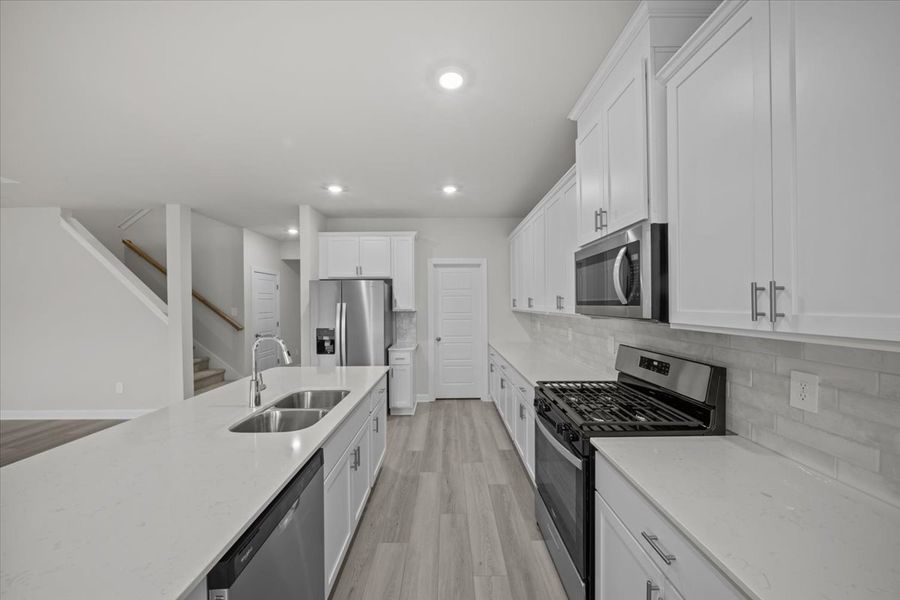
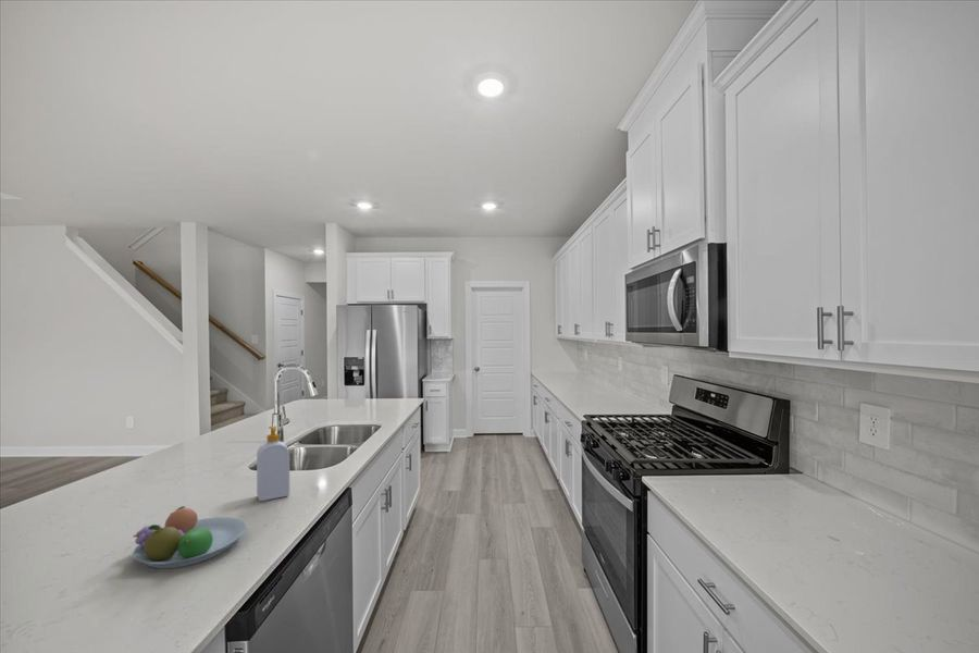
+ soap bottle [256,424,290,503]
+ fruit bowl [132,505,247,569]
